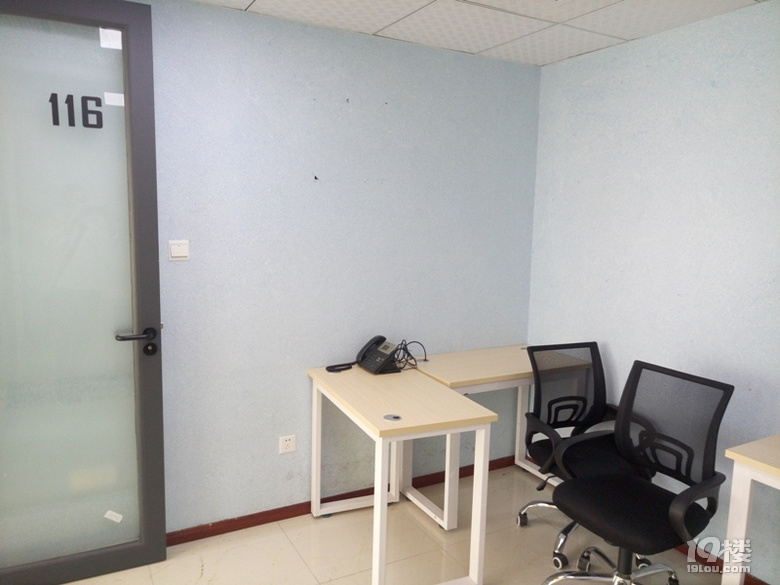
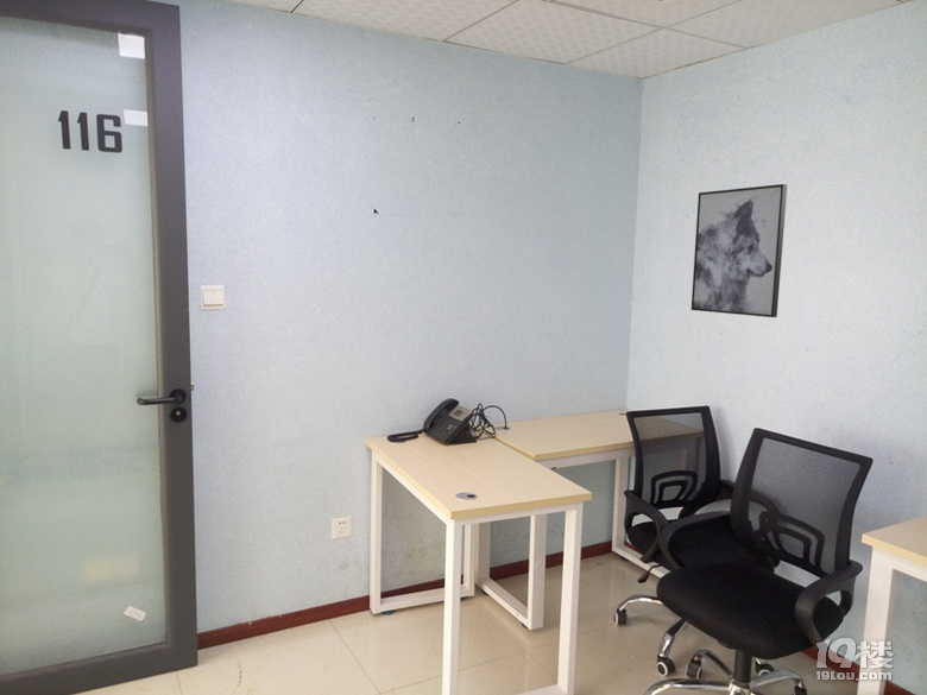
+ wall art [690,183,788,318]
